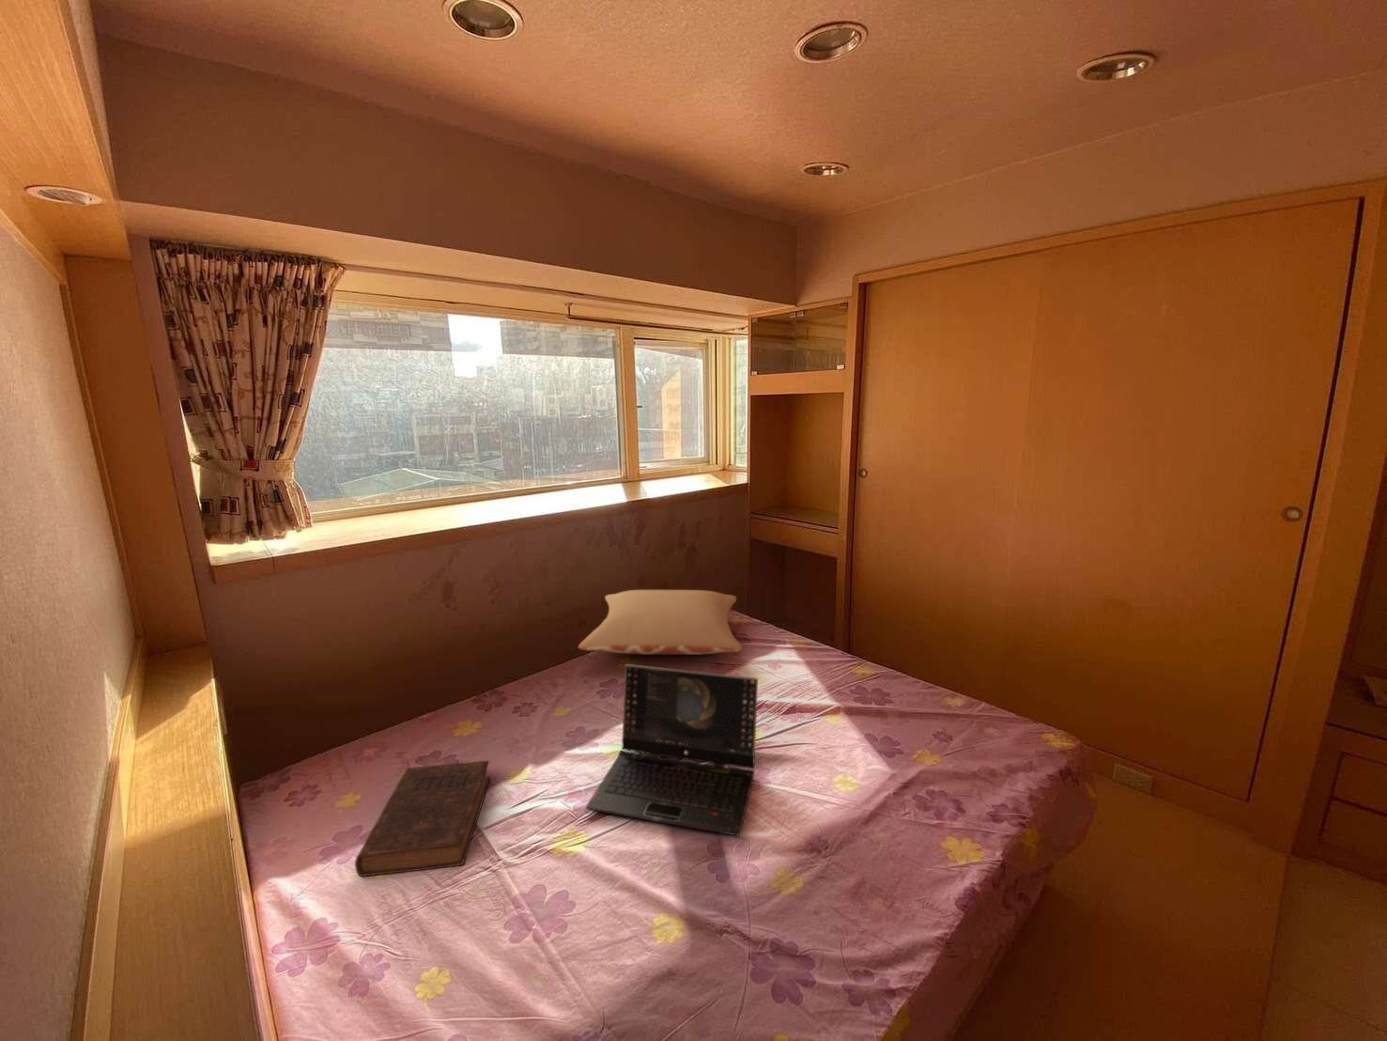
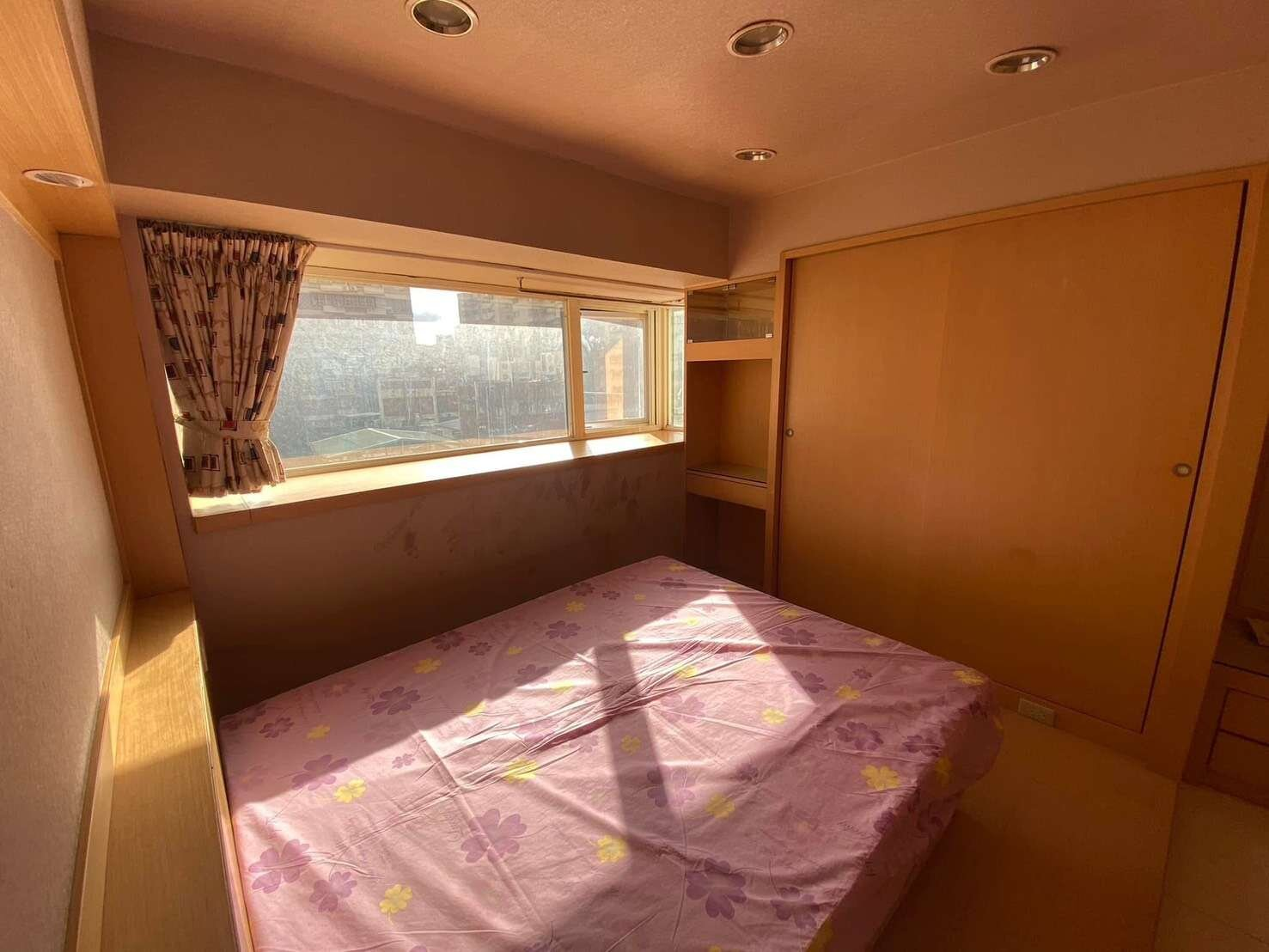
- book [354,760,492,877]
- laptop computer [585,664,759,838]
- pillow [577,589,743,656]
